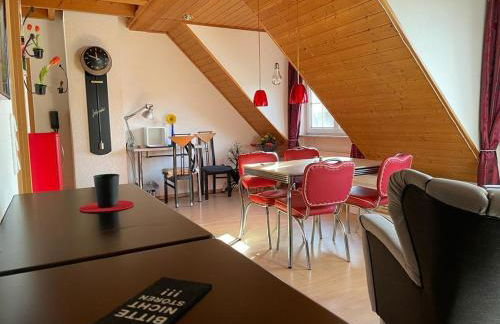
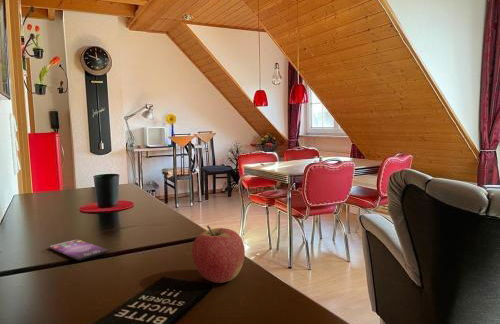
+ apple [191,224,246,284]
+ smartphone [48,238,110,261]
